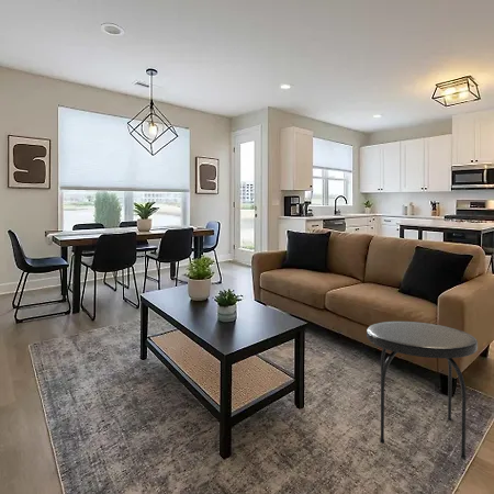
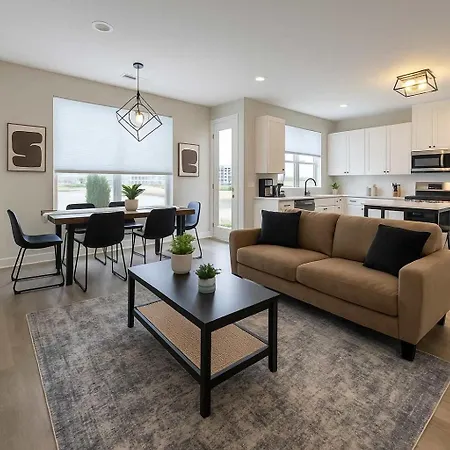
- side table [366,321,479,460]
